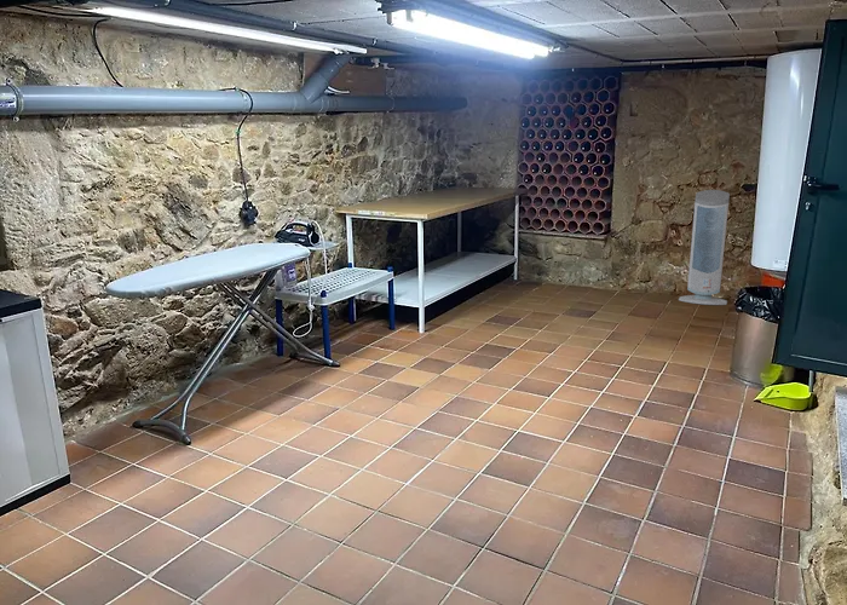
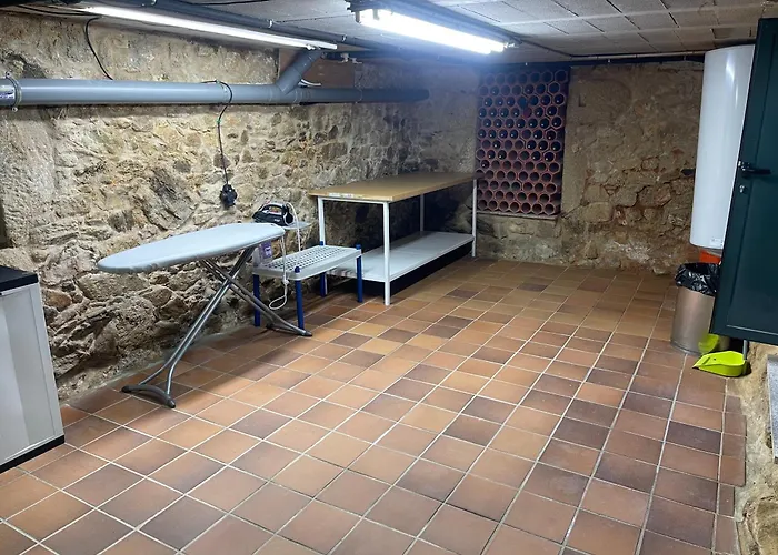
- air purifier [678,189,731,306]
